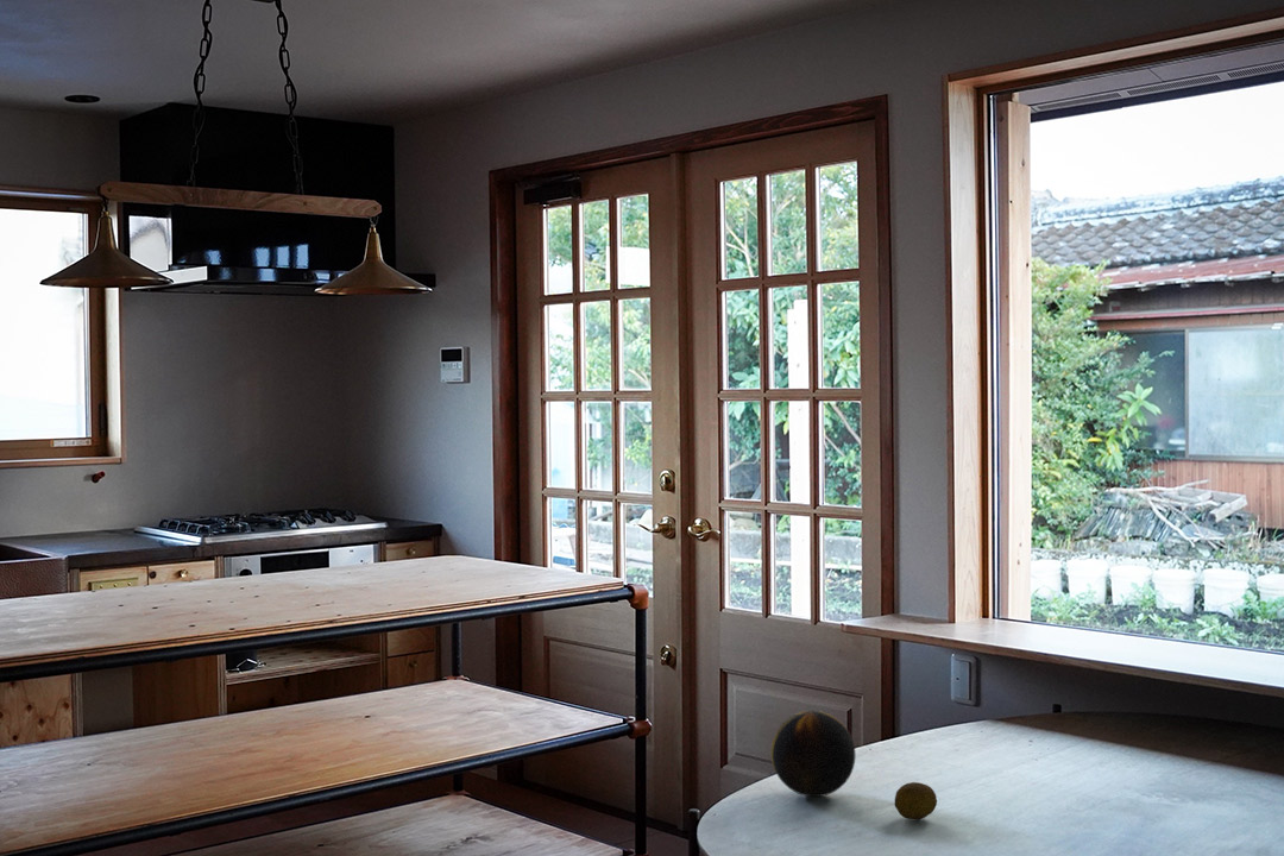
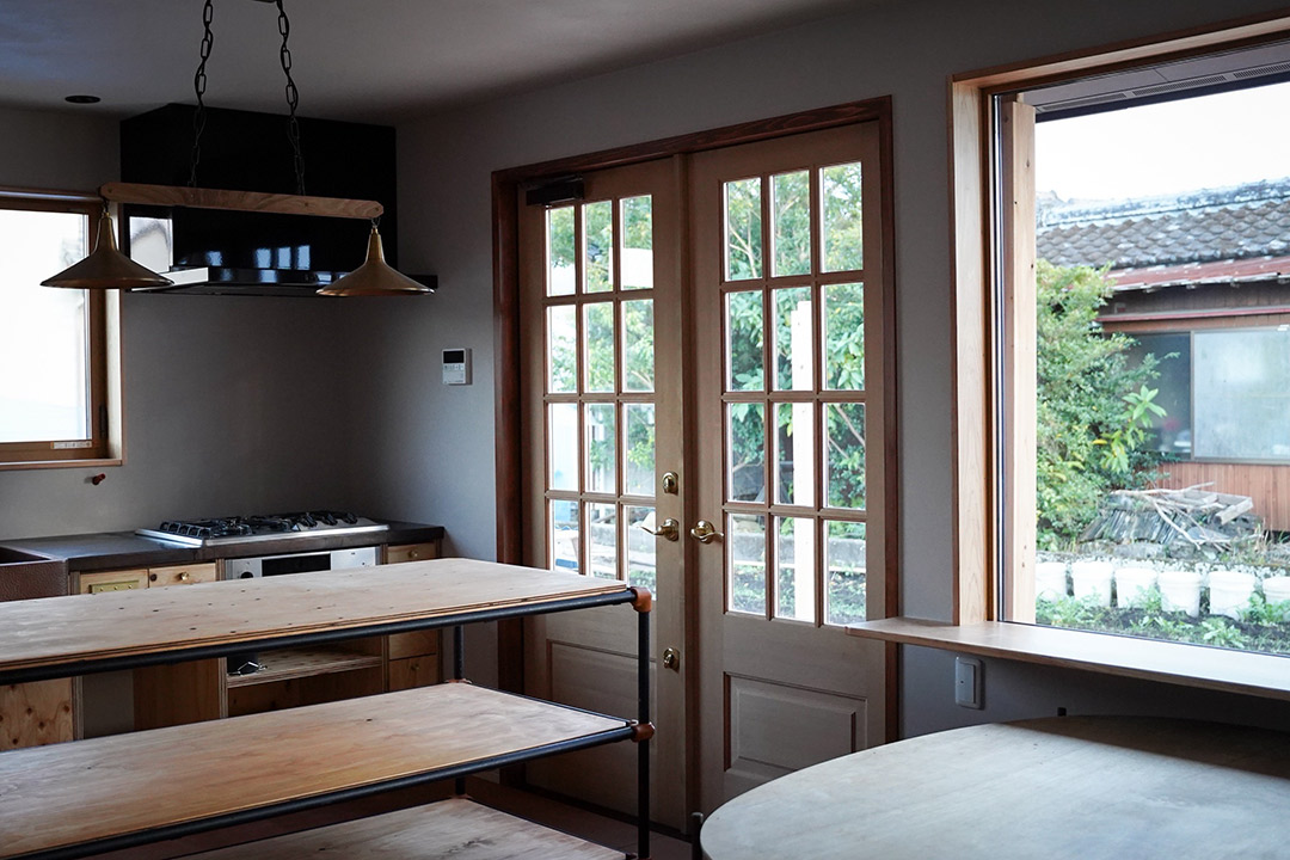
- decorative orb [770,710,857,798]
- fruit [894,781,938,822]
